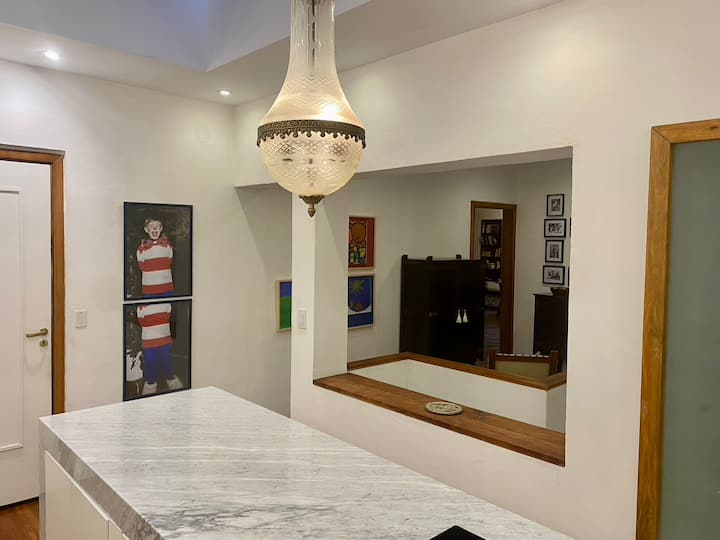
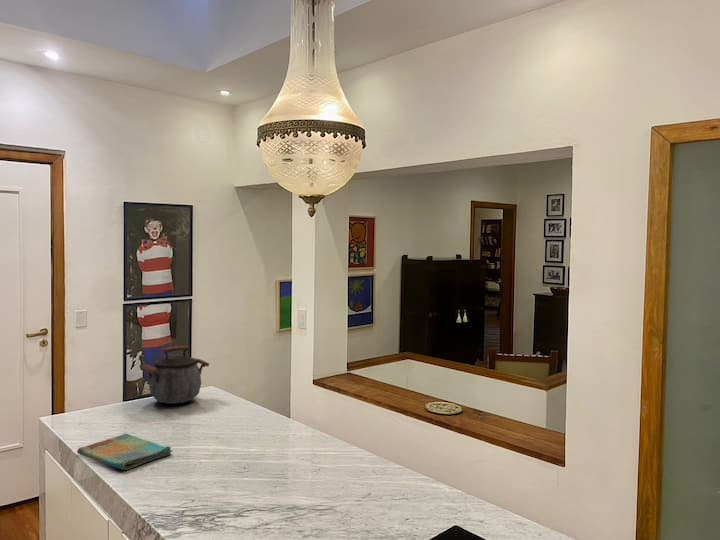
+ dish towel [76,432,173,471]
+ kettle [140,345,210,405]
